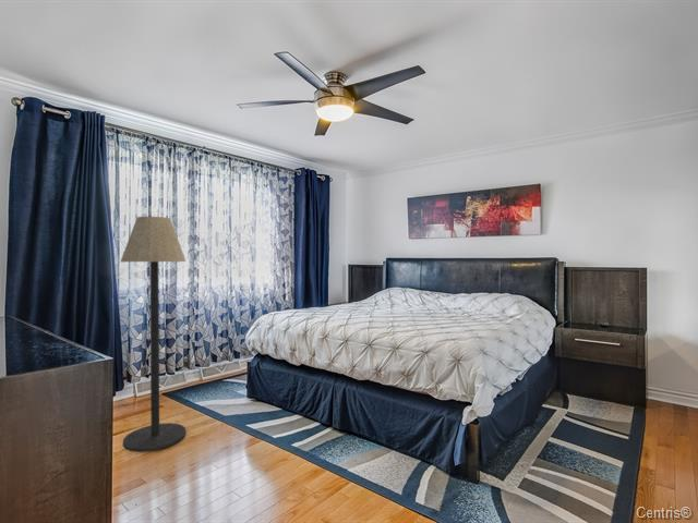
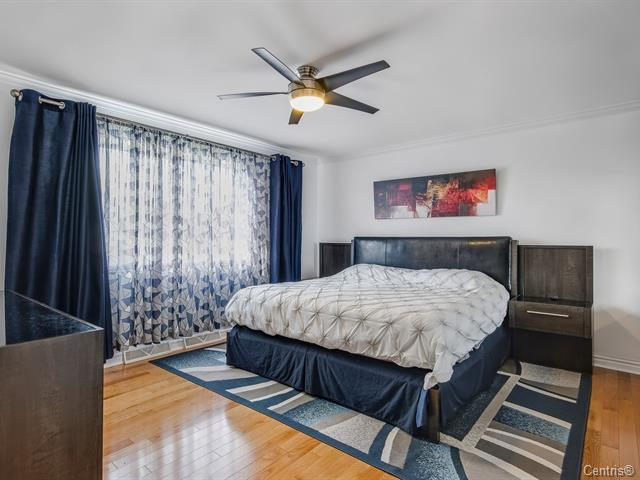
- floor lamp [120,216,188,453]
